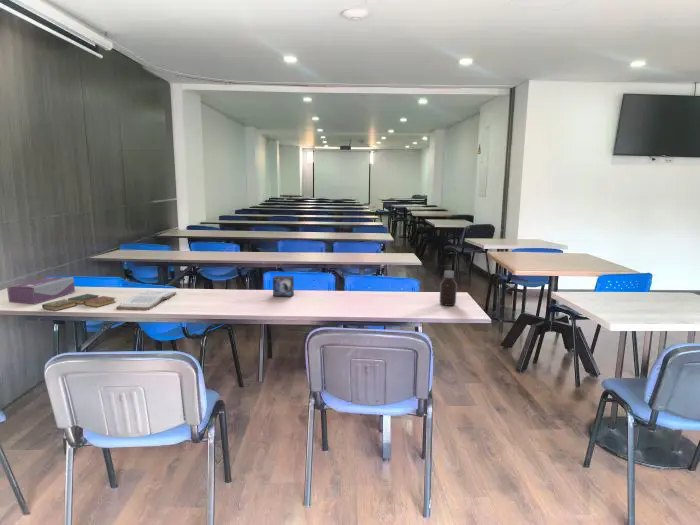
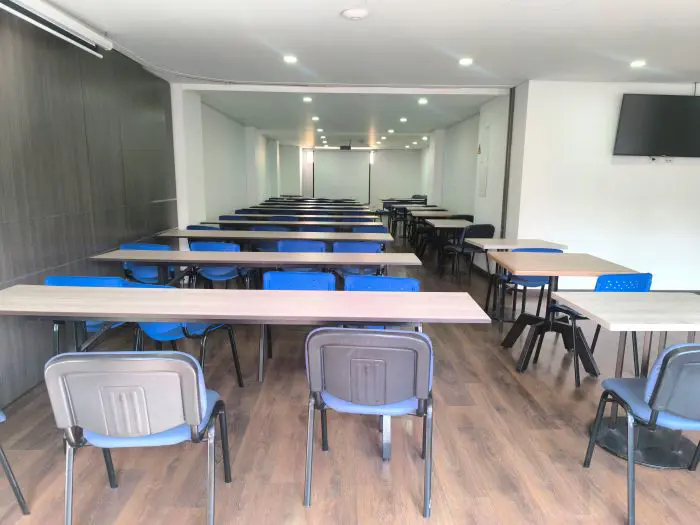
- tissue box [6,276,76,305]
- book [41,293,117,312]
- bottle [439,269,458,307]
- book [116,290,177,311]
- small box [272,275,295,298]
